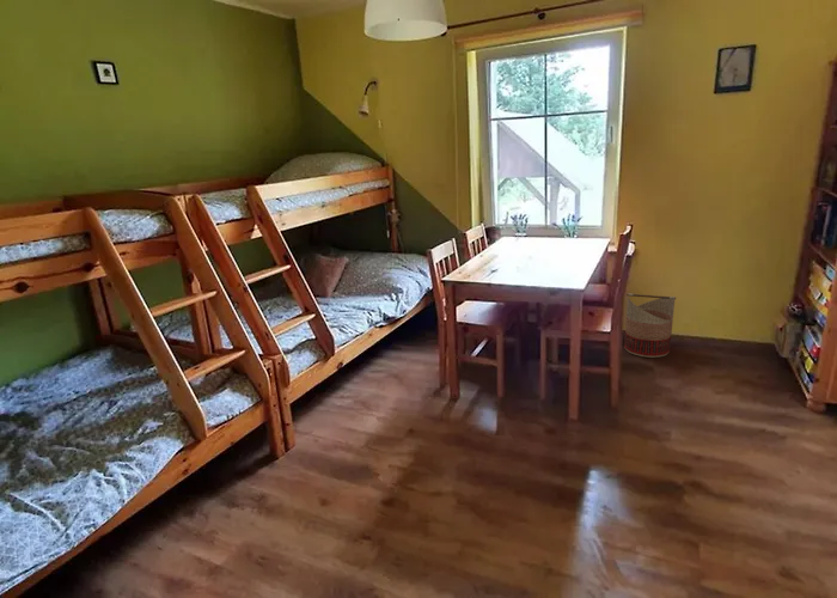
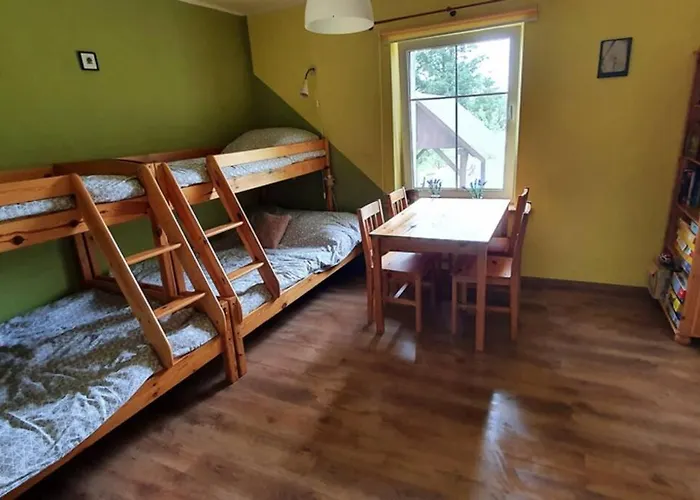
- basket [623,292,677,359]
